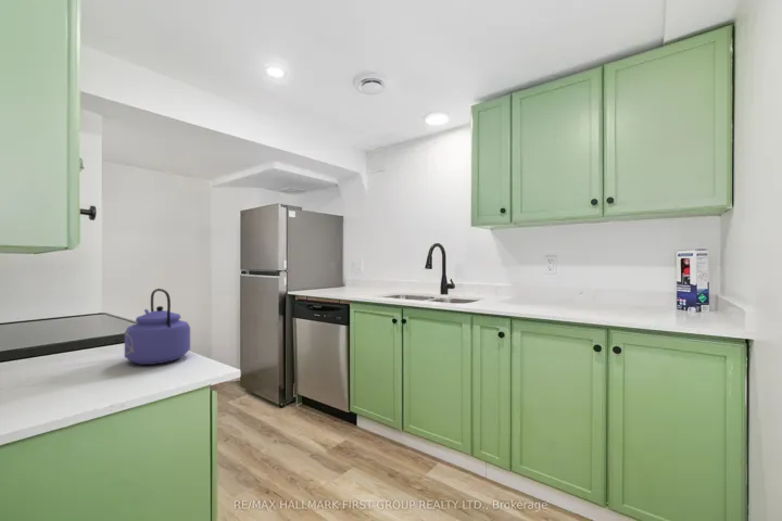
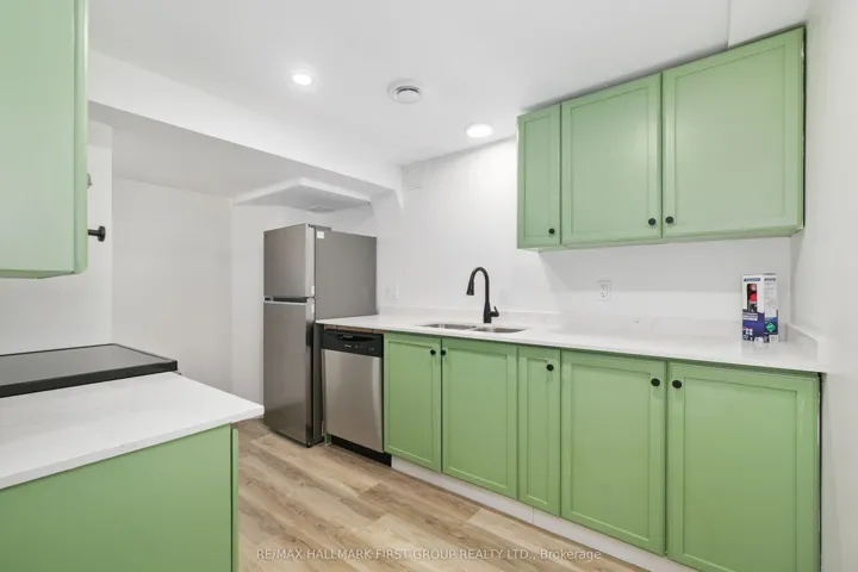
- kettle [124,288,191,366]
